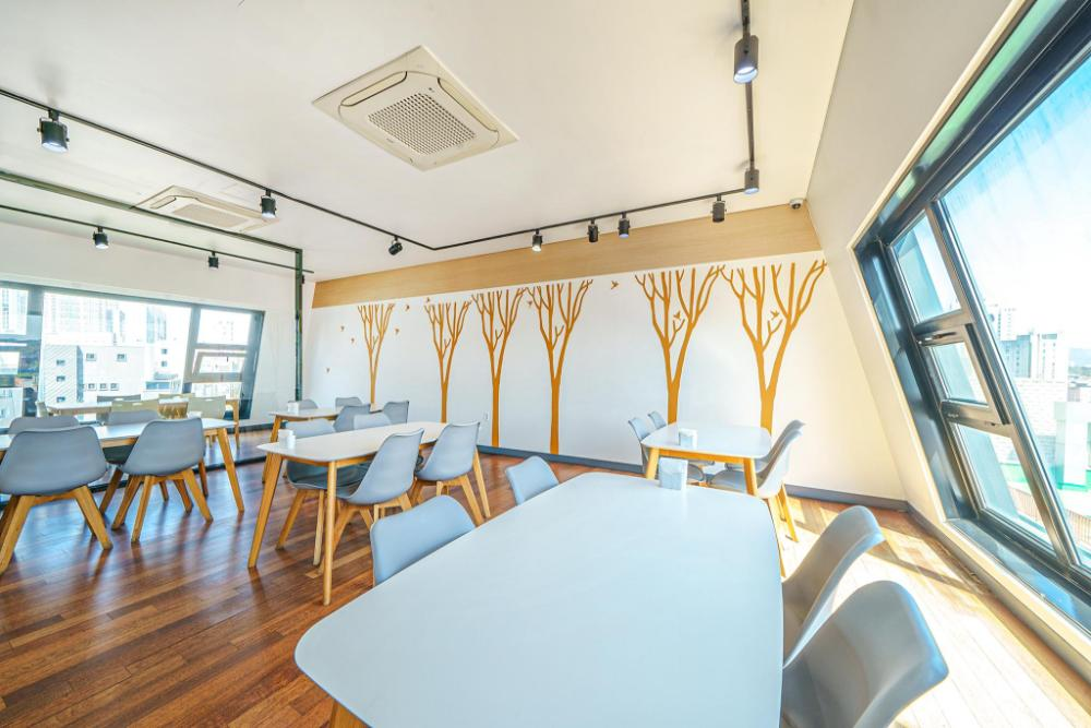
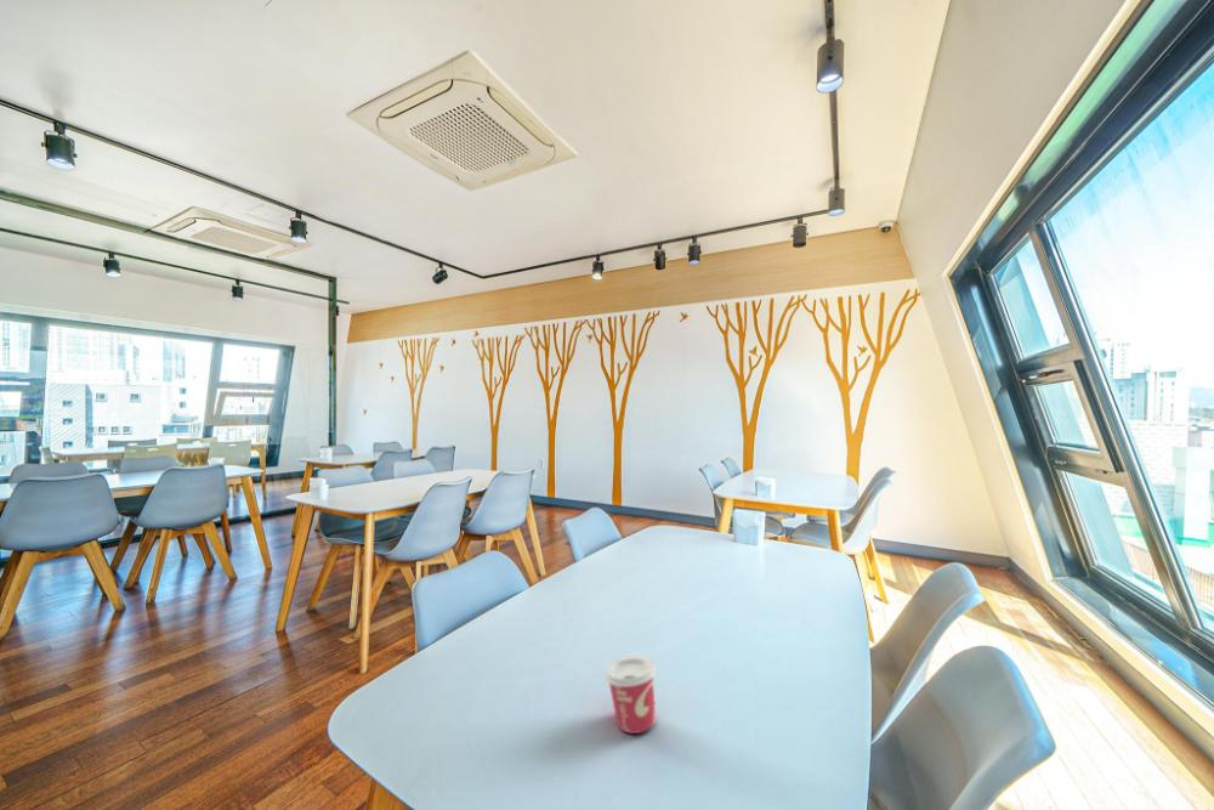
+ cup [603,655,658,735]
